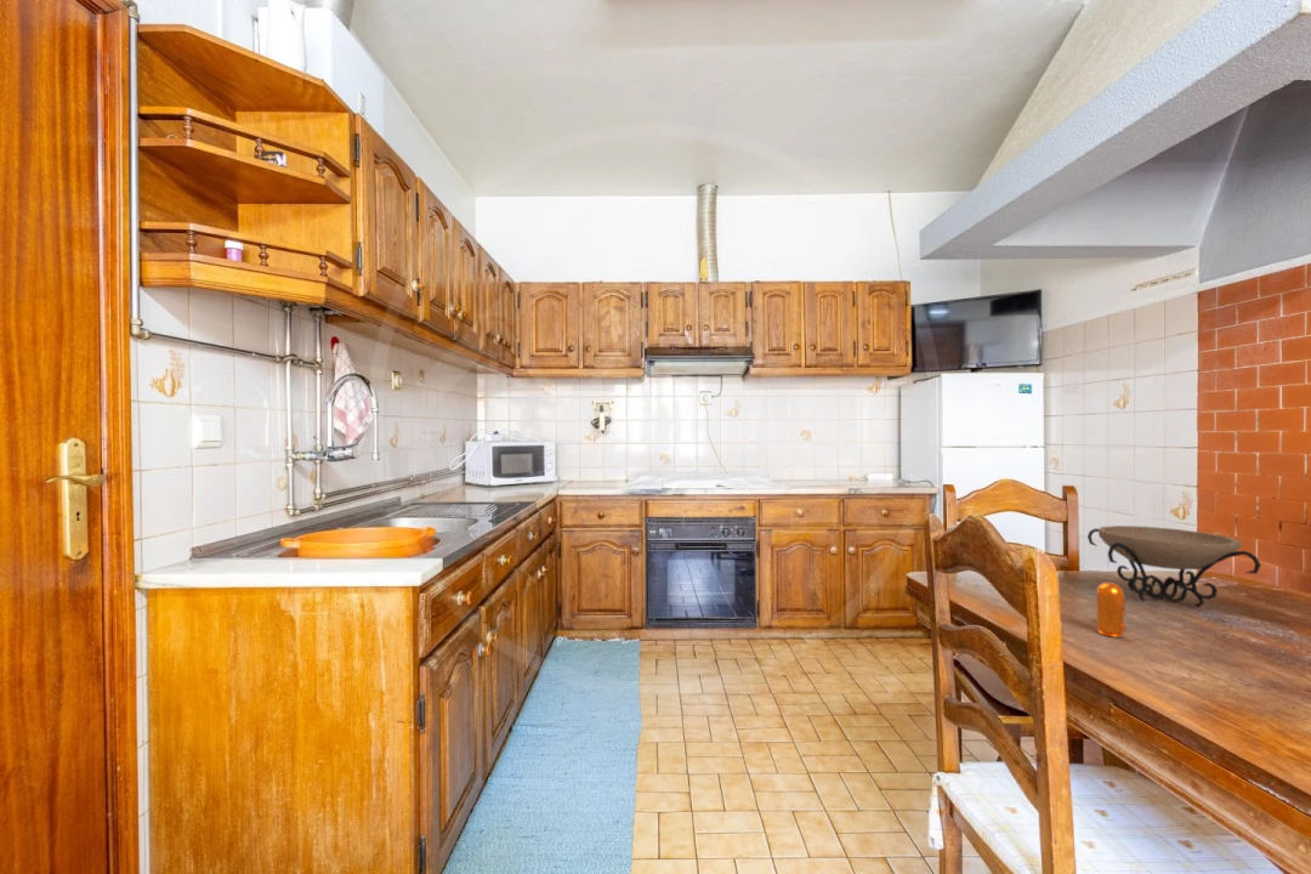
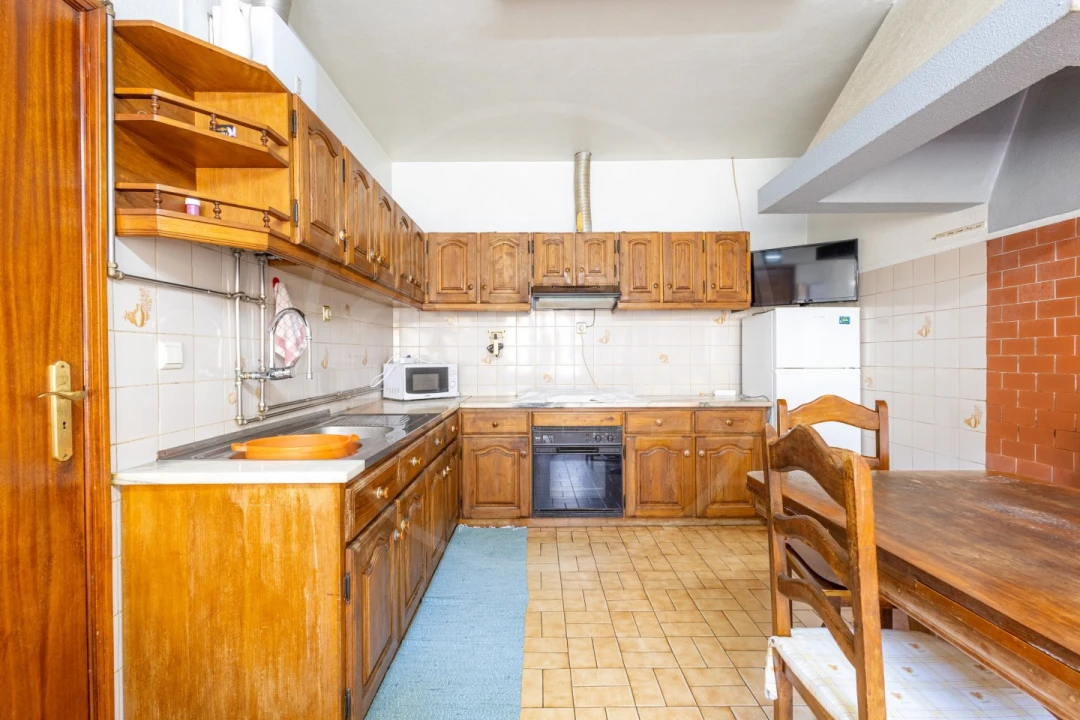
- pepper shaker [1095,581,1126,639]
- decorative bowl [1086,524,1262,608]
